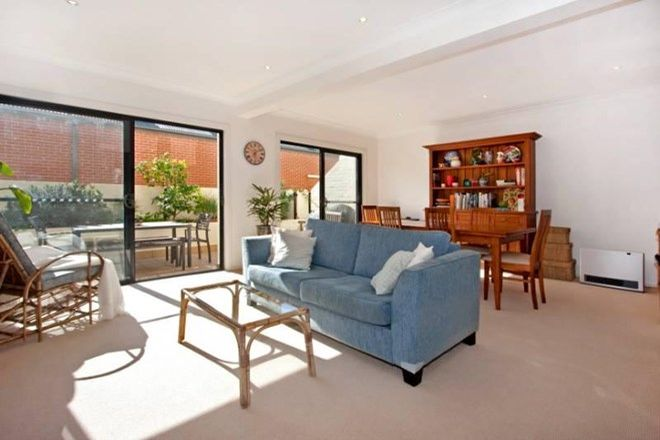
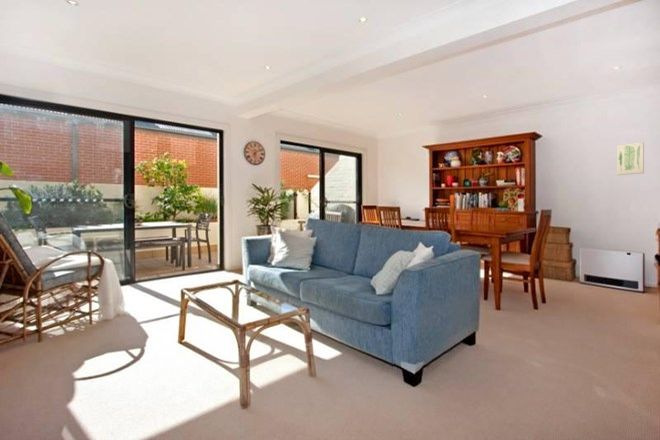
+ wall art [616,142,645,176]
